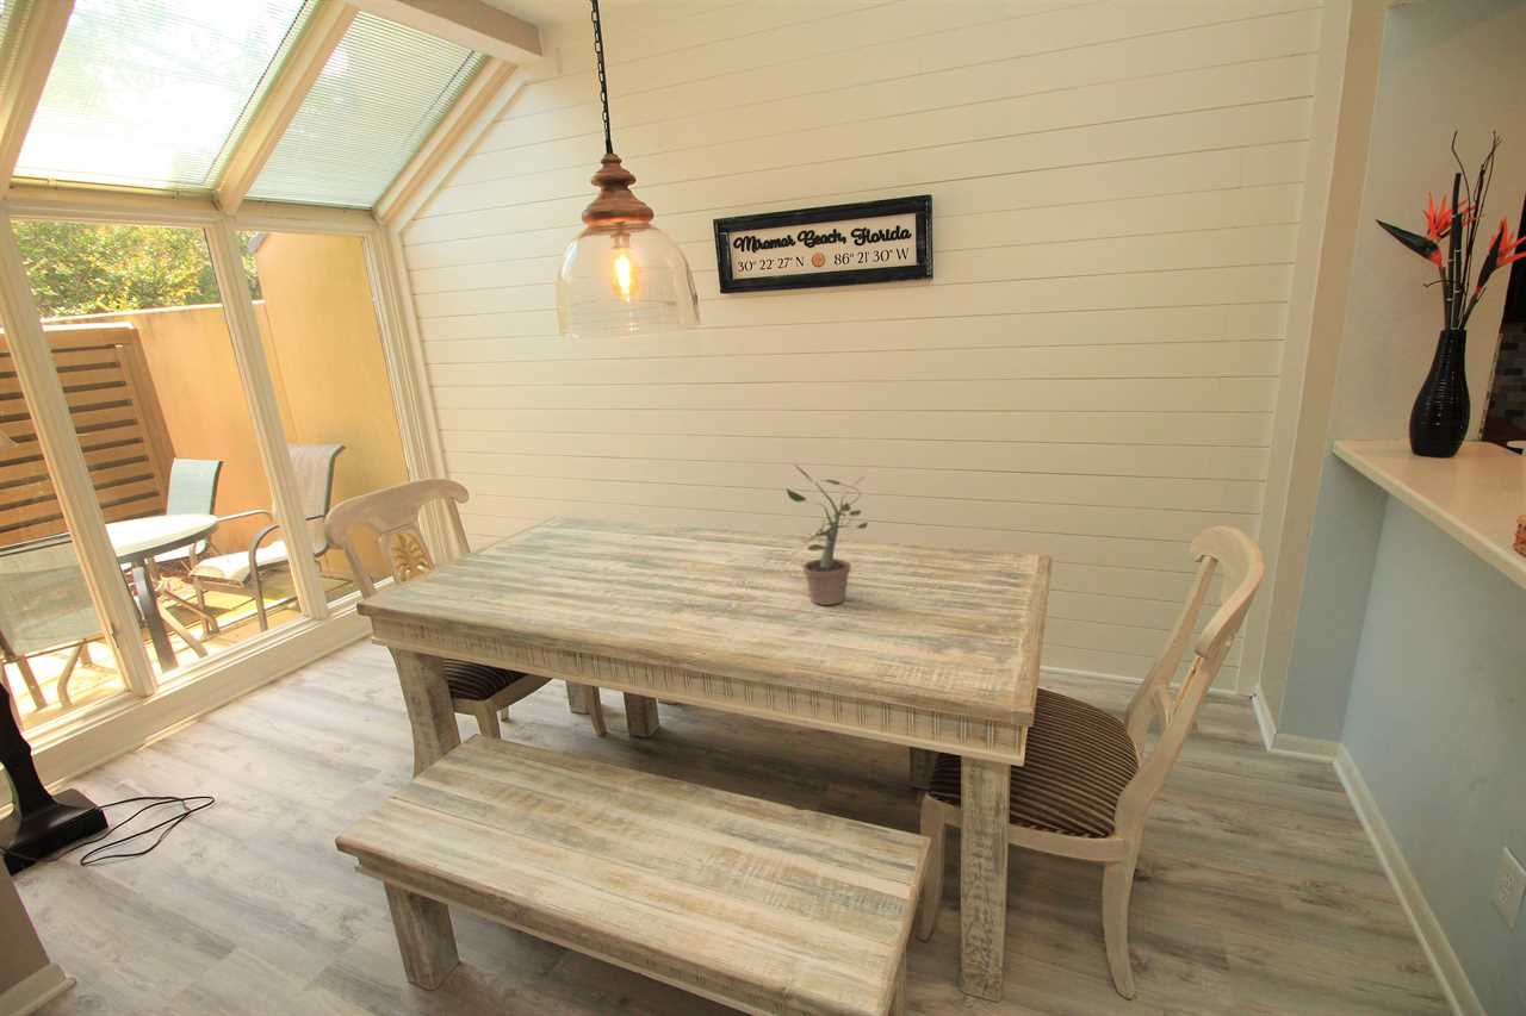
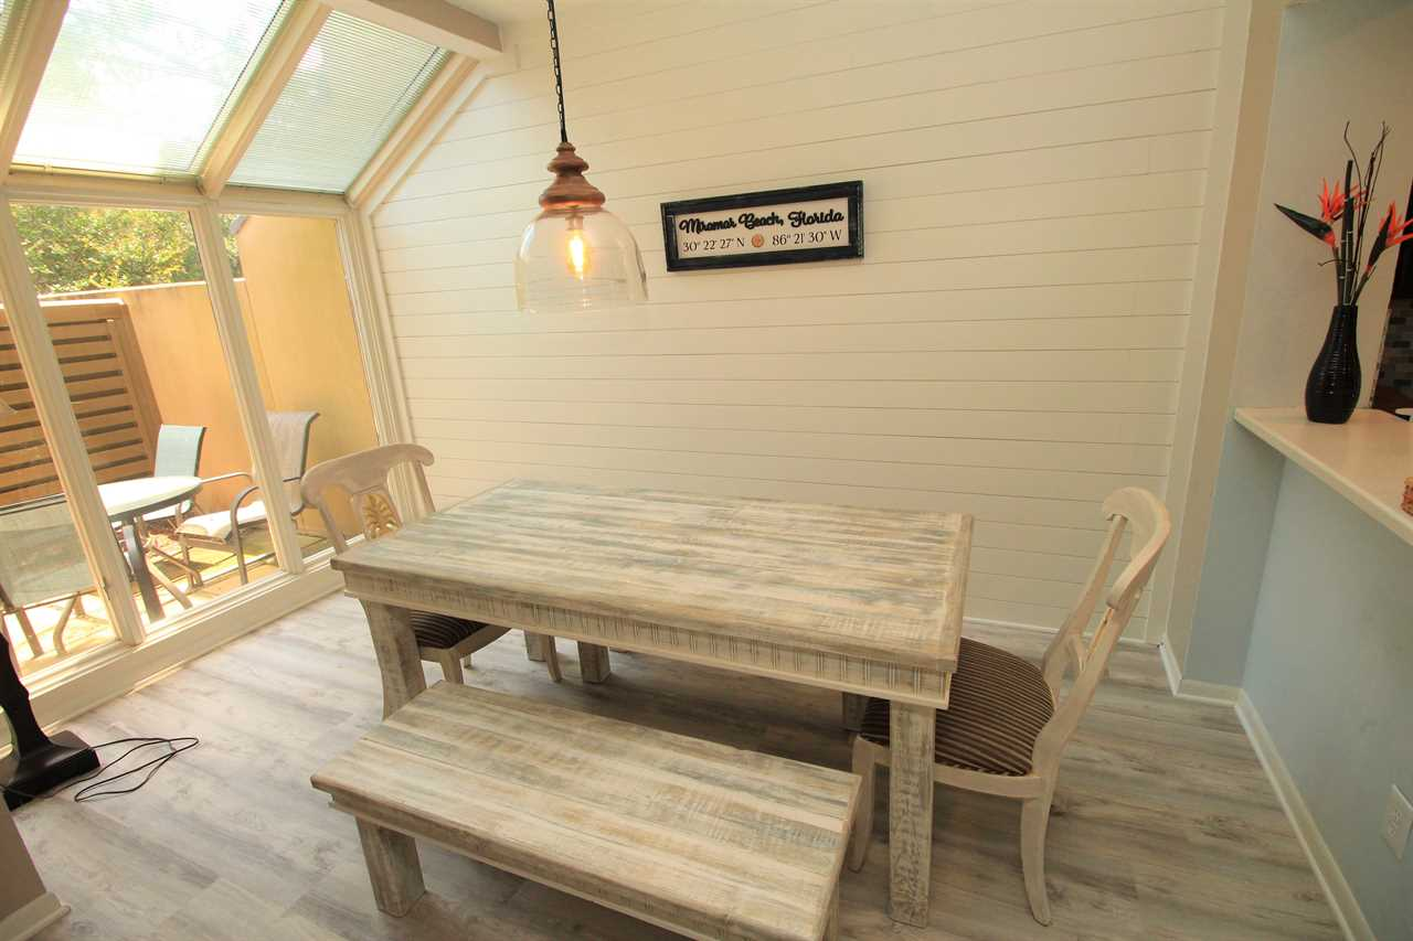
- potted plant [784,462,868,606]
